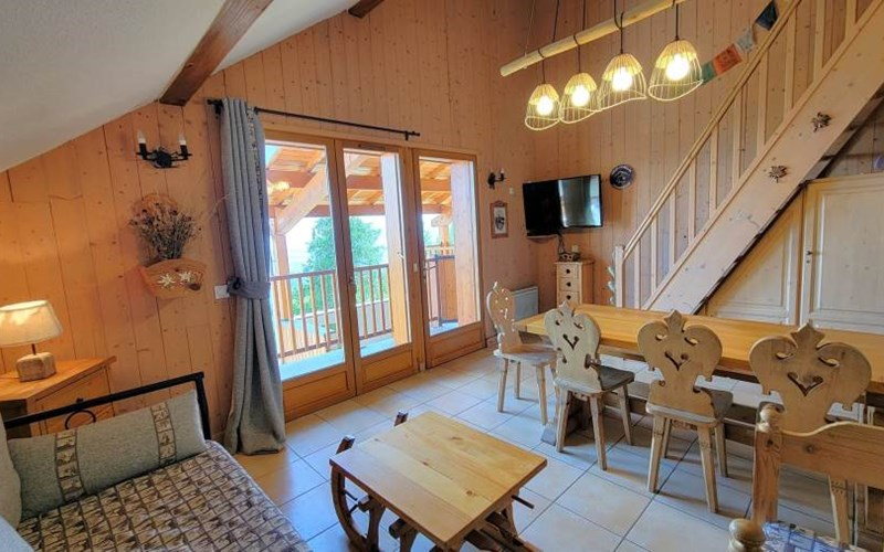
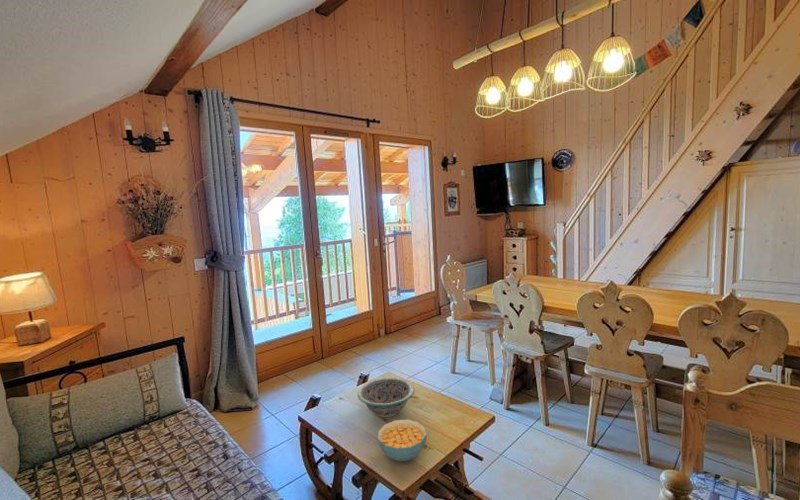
+ decorative bowl [357,377,415,418]
+ cereal bowl [377,418,427,462]
